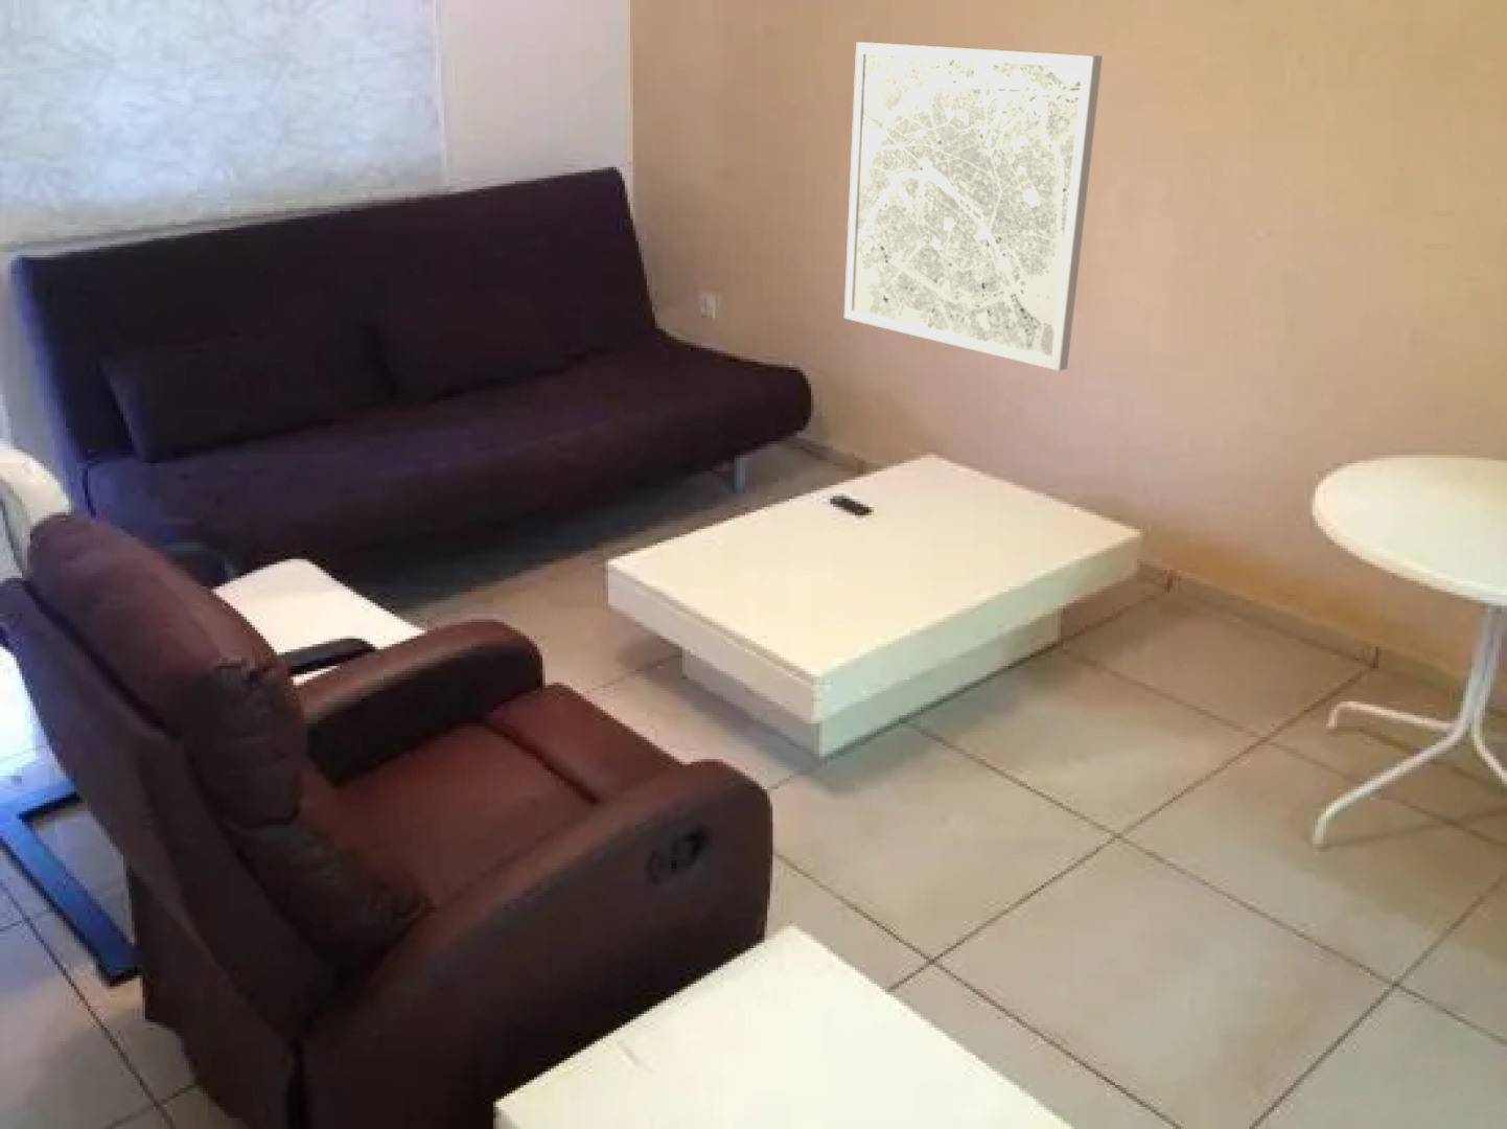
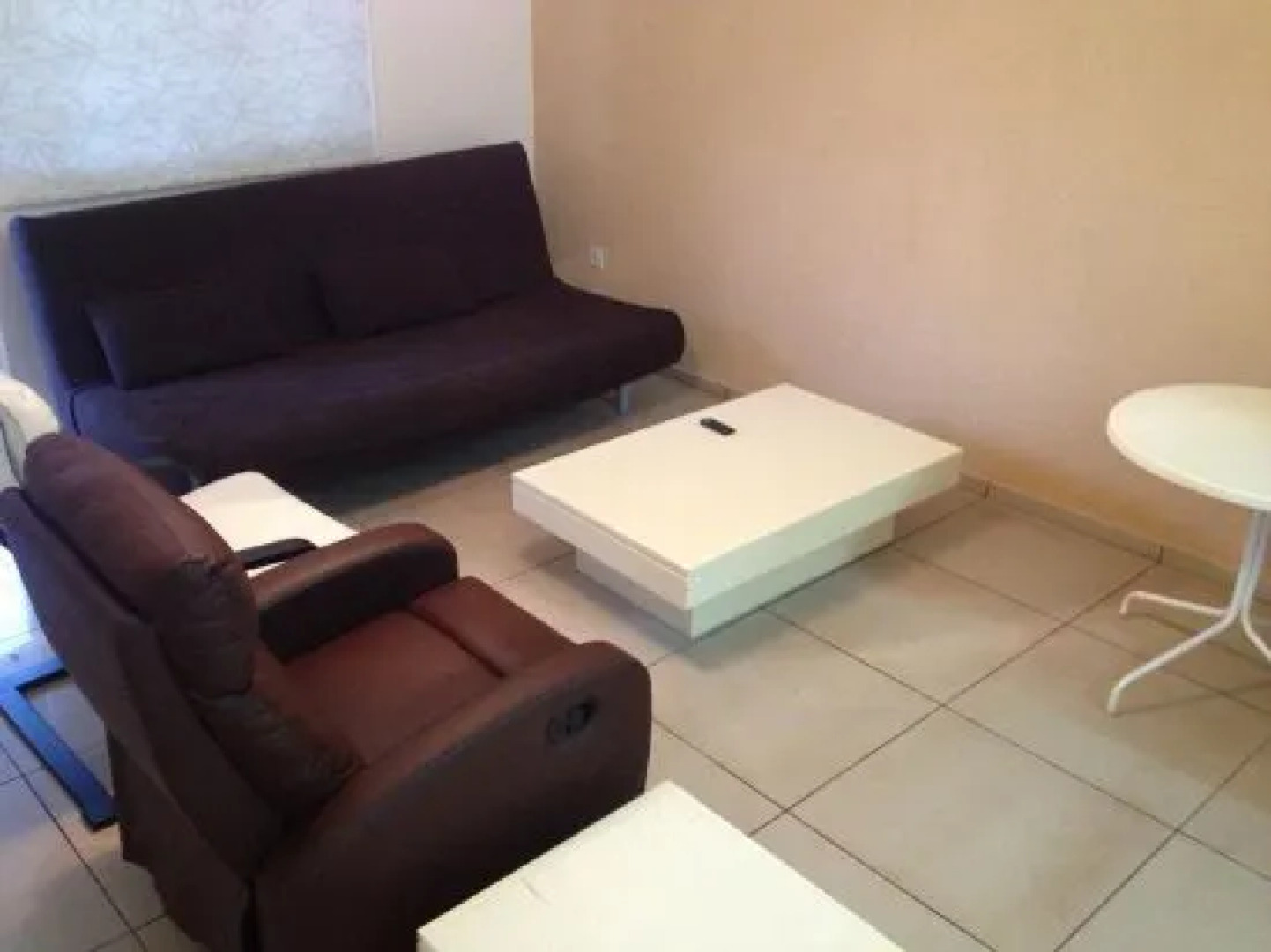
- wall art [843,40,1104,372]
